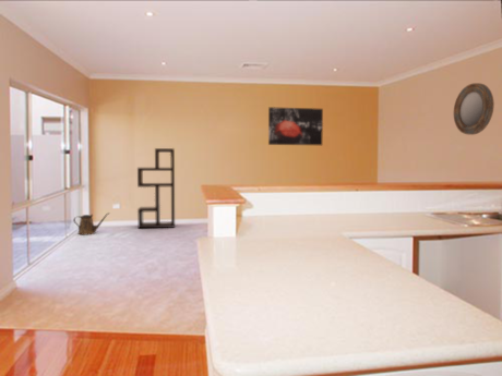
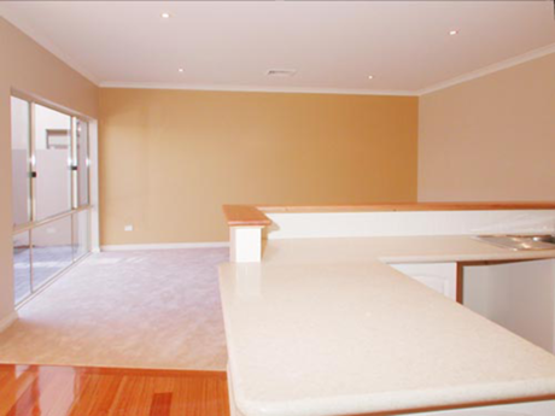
- home mirror [453,82,495,136]
- shelving unit [136,147,176,229]
- wall art [267,106,324,146]
- watering can [72,211,111,236]
